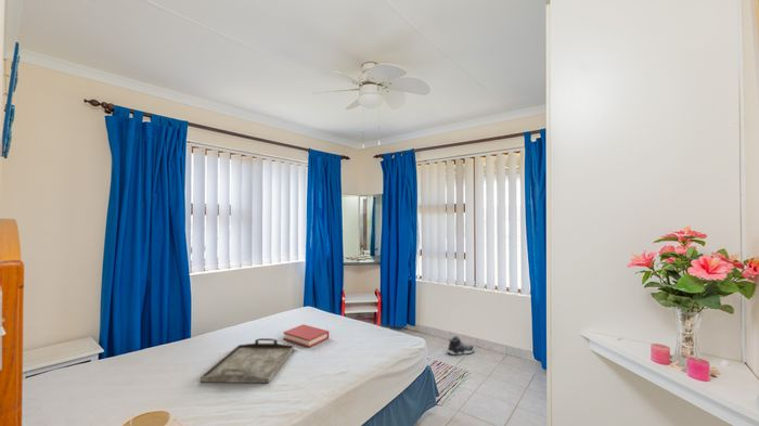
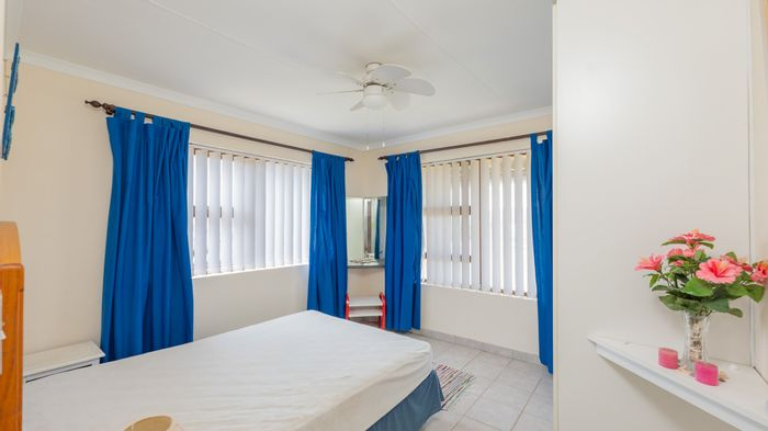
- hardback book [282,323,330,348]
- serving tray [200,337,295,384]
- sneaker [447,335,475,356]
